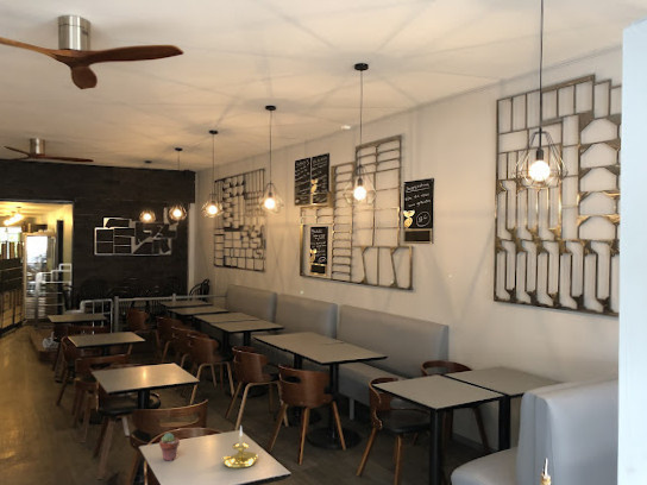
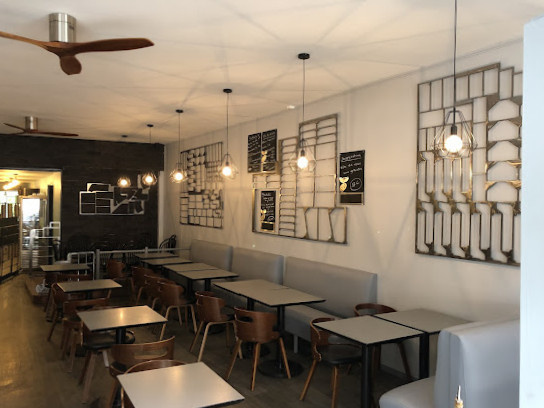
- candle holder [220,424,259,470]
- potted succulent [158,432,181,462]
